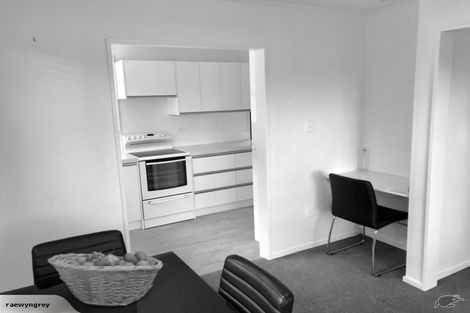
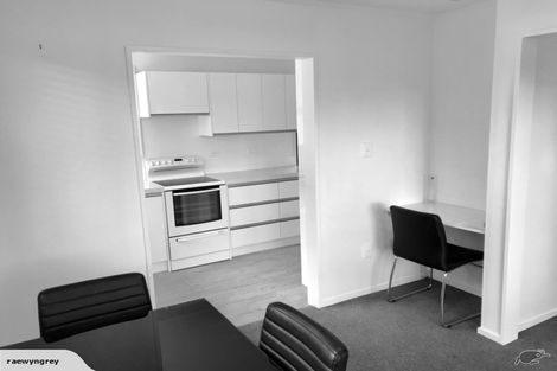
- fruit basket [47,248,164,308]
